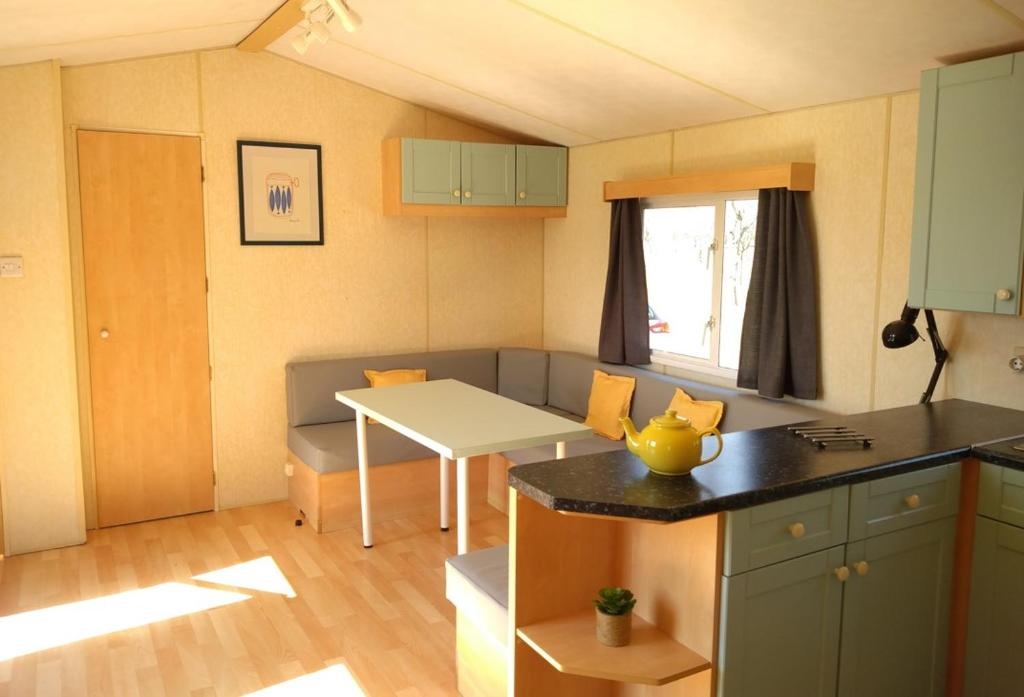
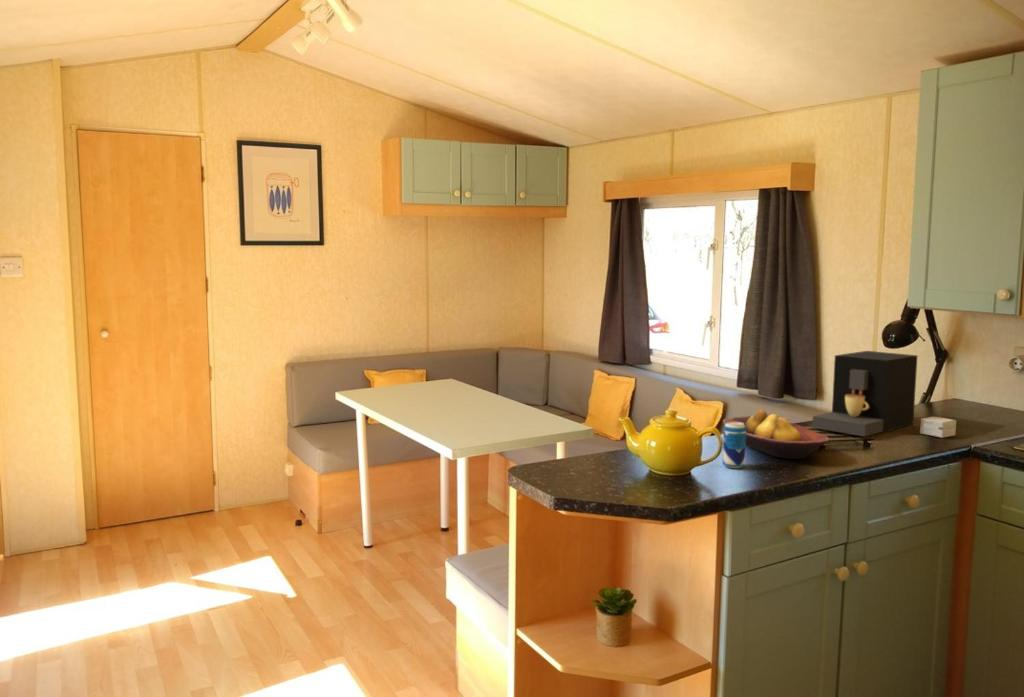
+ fruit bowl [721,409,830,460]
+ small box [919,416,957,439]
+ beverage can [722,422,746,469]
+ coffee maker [811,350,919,437]
